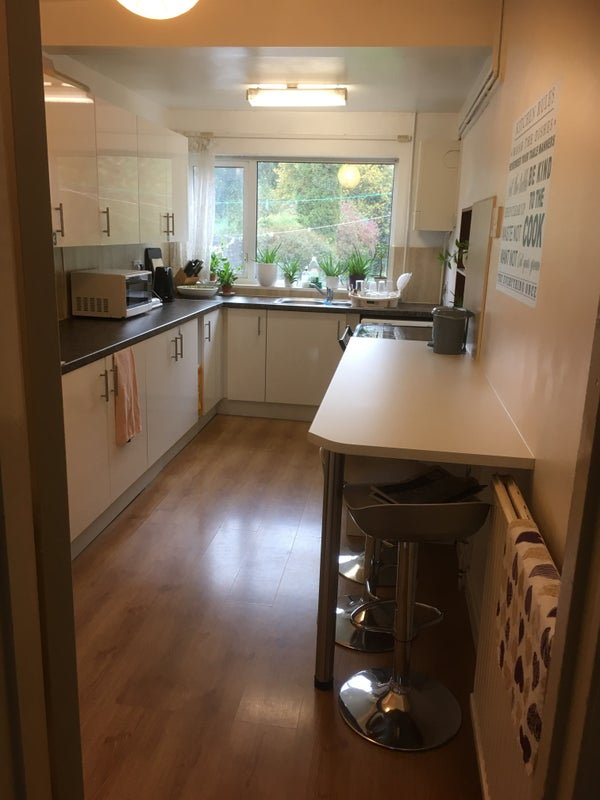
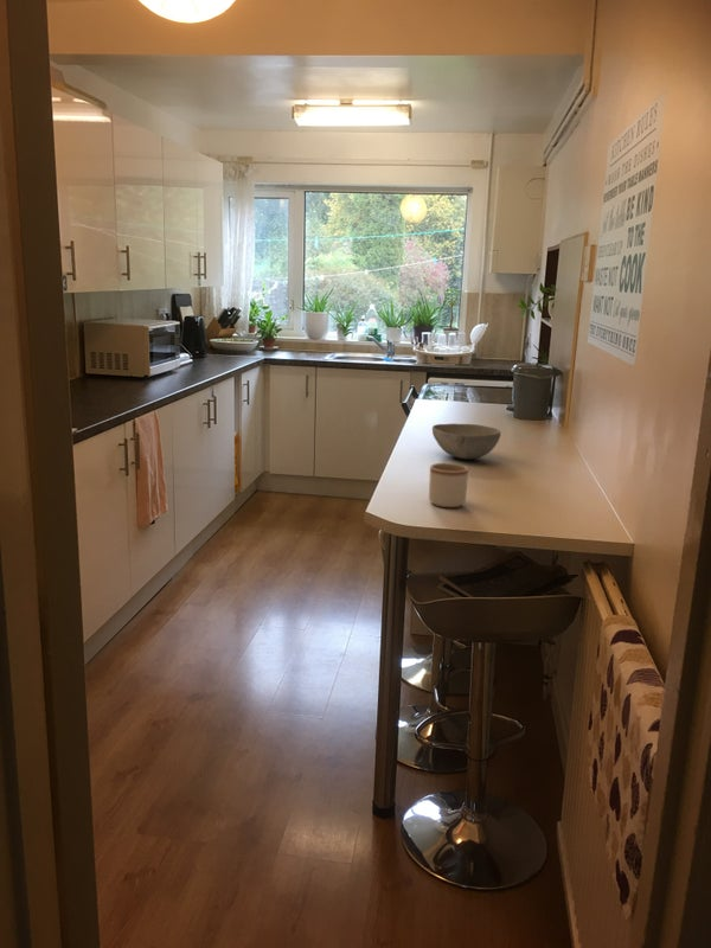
+ mug [428,462,469,508]
+ bowl [431,423,501,460]
